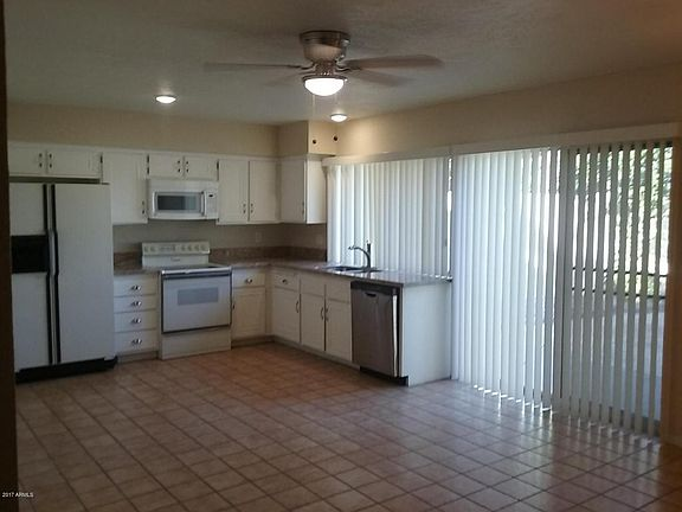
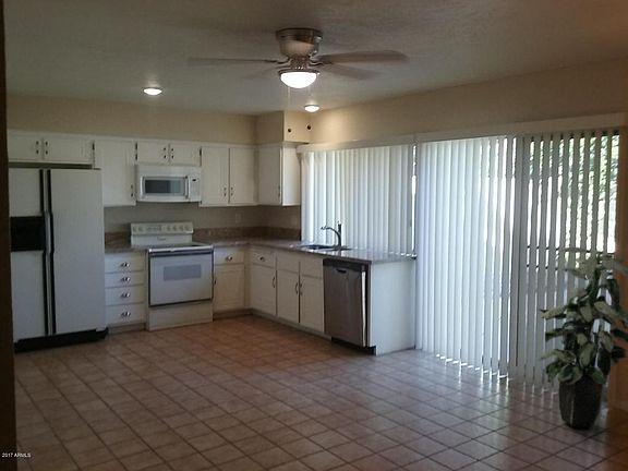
+ indoor plant [538,246,628,430]
